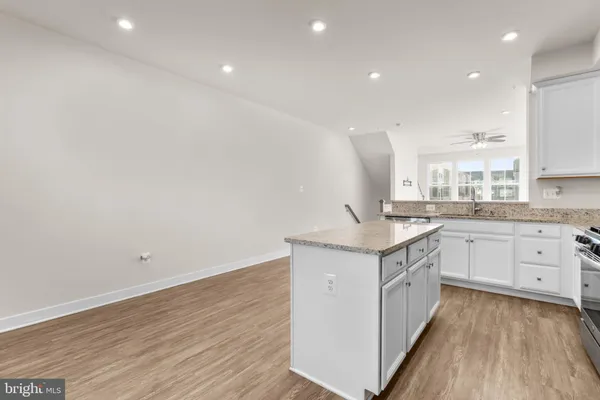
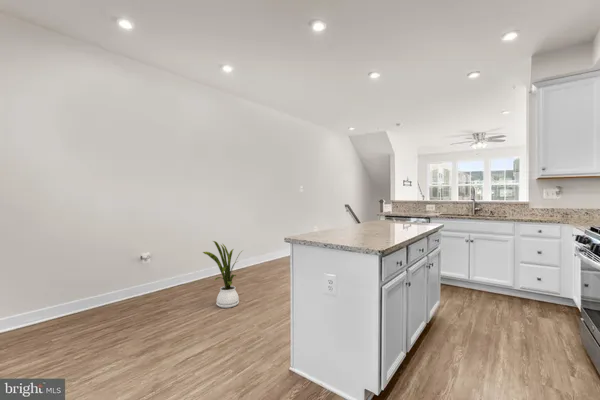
+ house plant [202,240,243,309]
